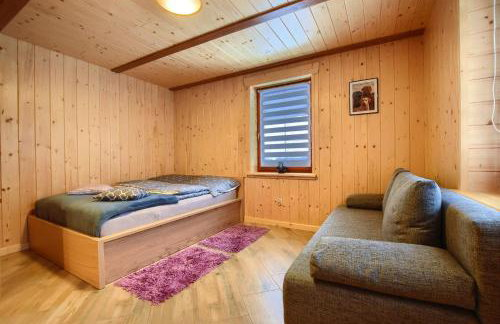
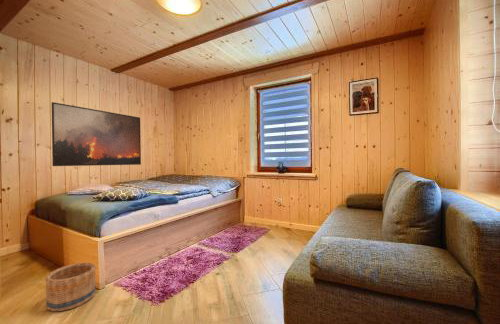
+ basket [44,262,97,312]
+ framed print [51,101,142,167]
